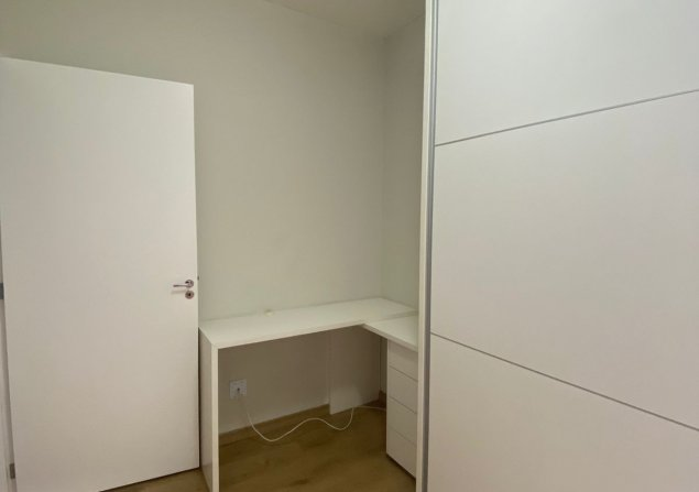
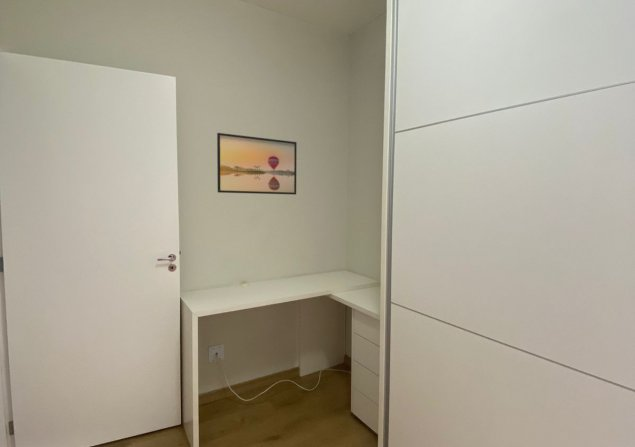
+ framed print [216,132,298,196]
